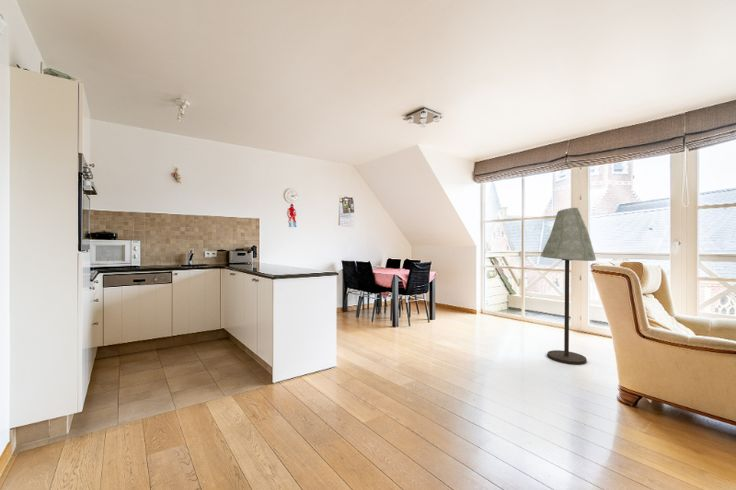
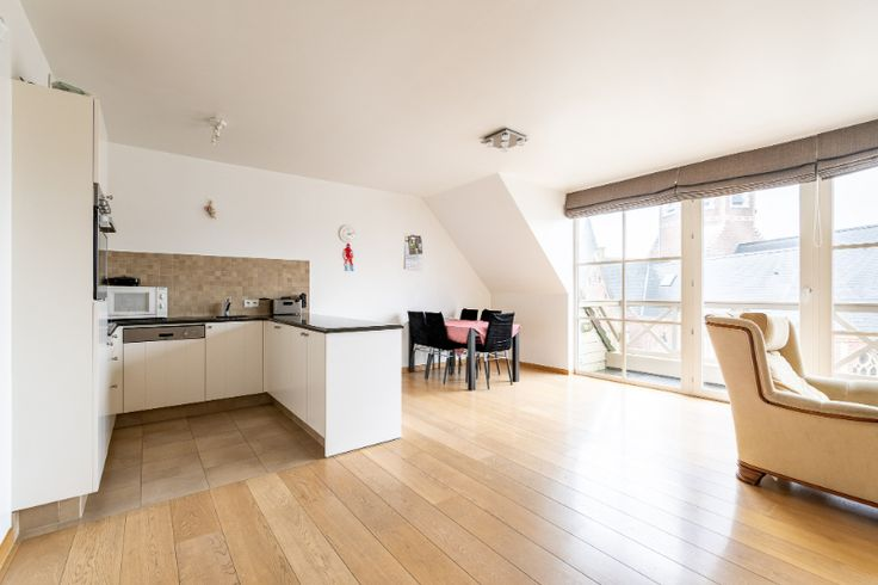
- floor lamp [540,207,597,365]
